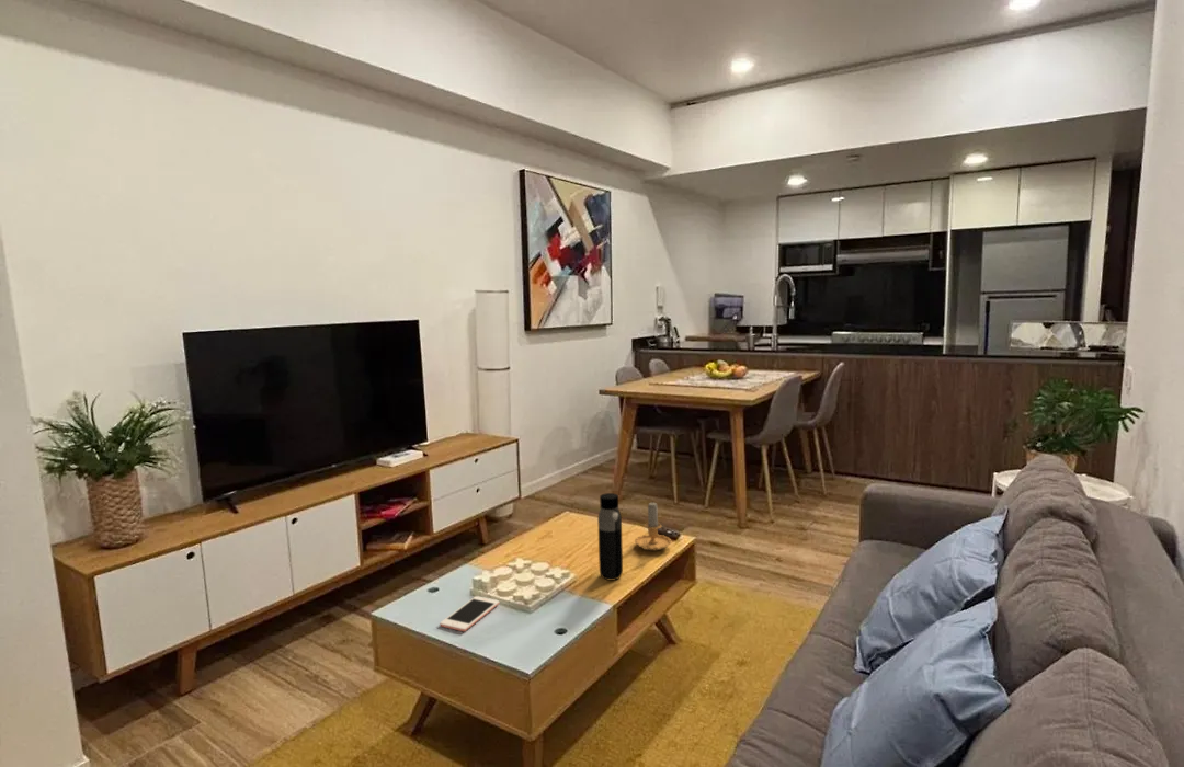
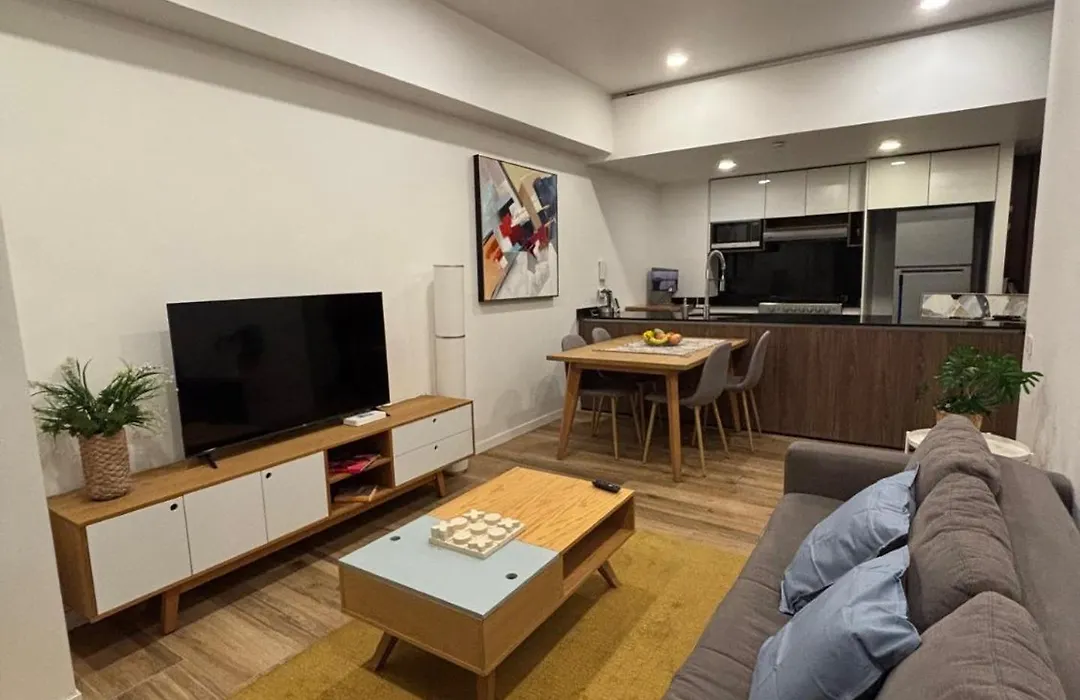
- cell phone [440,595,500,632]
- water bottle [596,492,624,581]
- candle [634,502,672,551]
